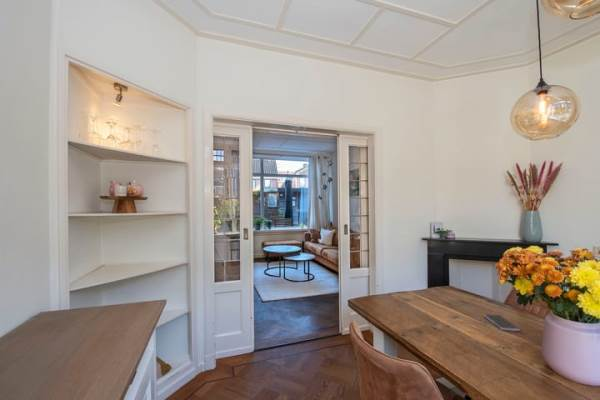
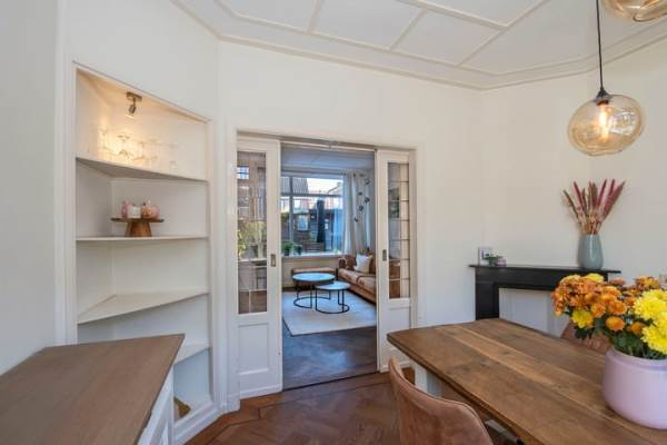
- smartphone [483,313,520,332]
